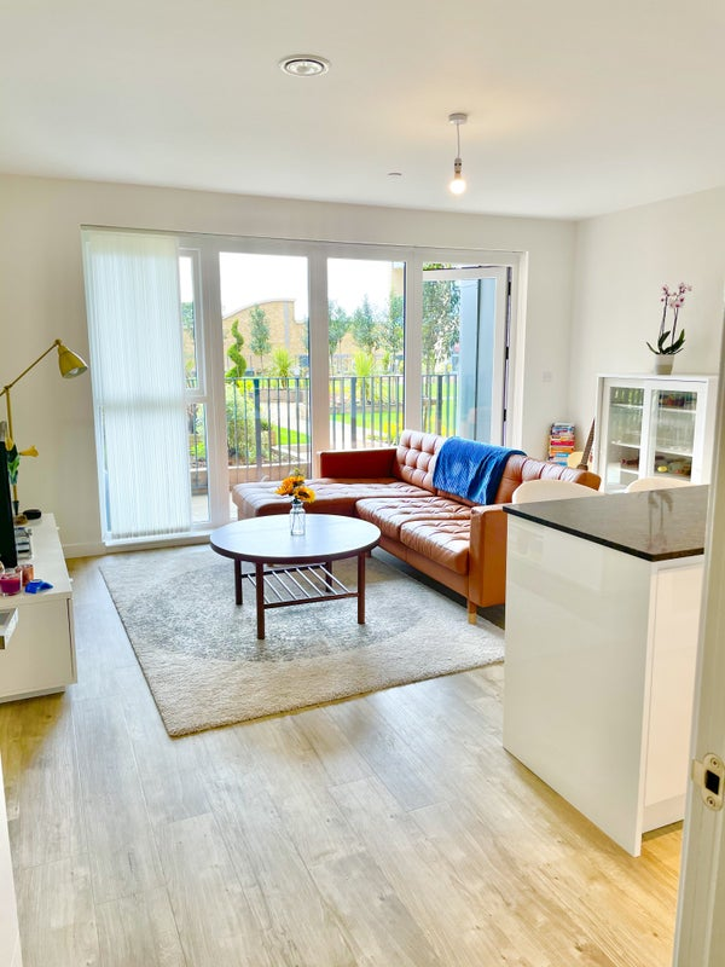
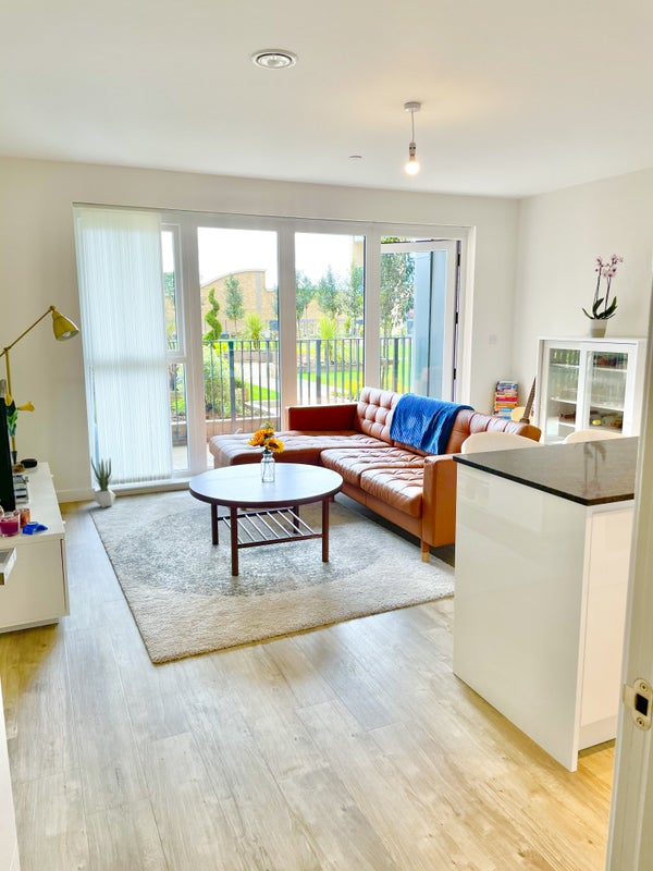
+ potted plant [90,456,116,508]
